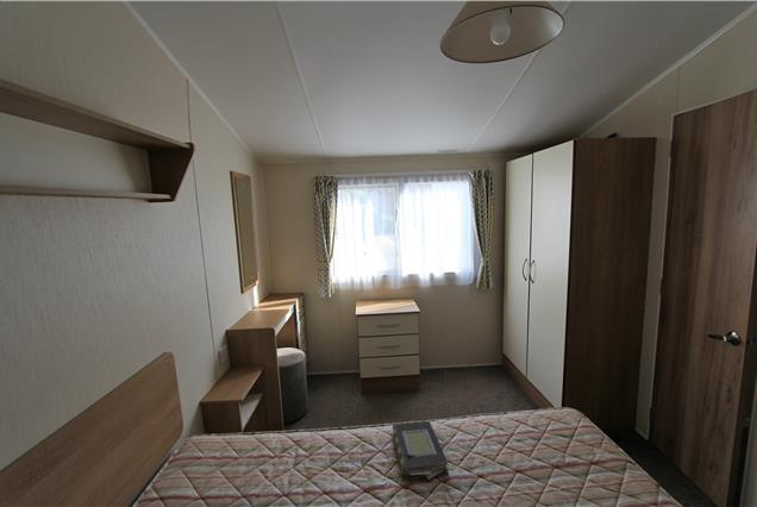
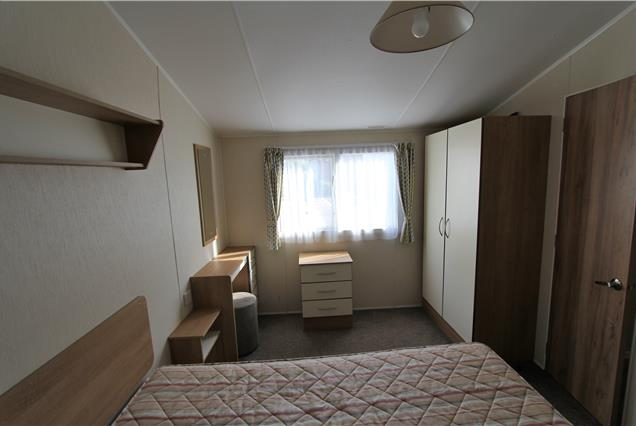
- book [392,420,450,481]
